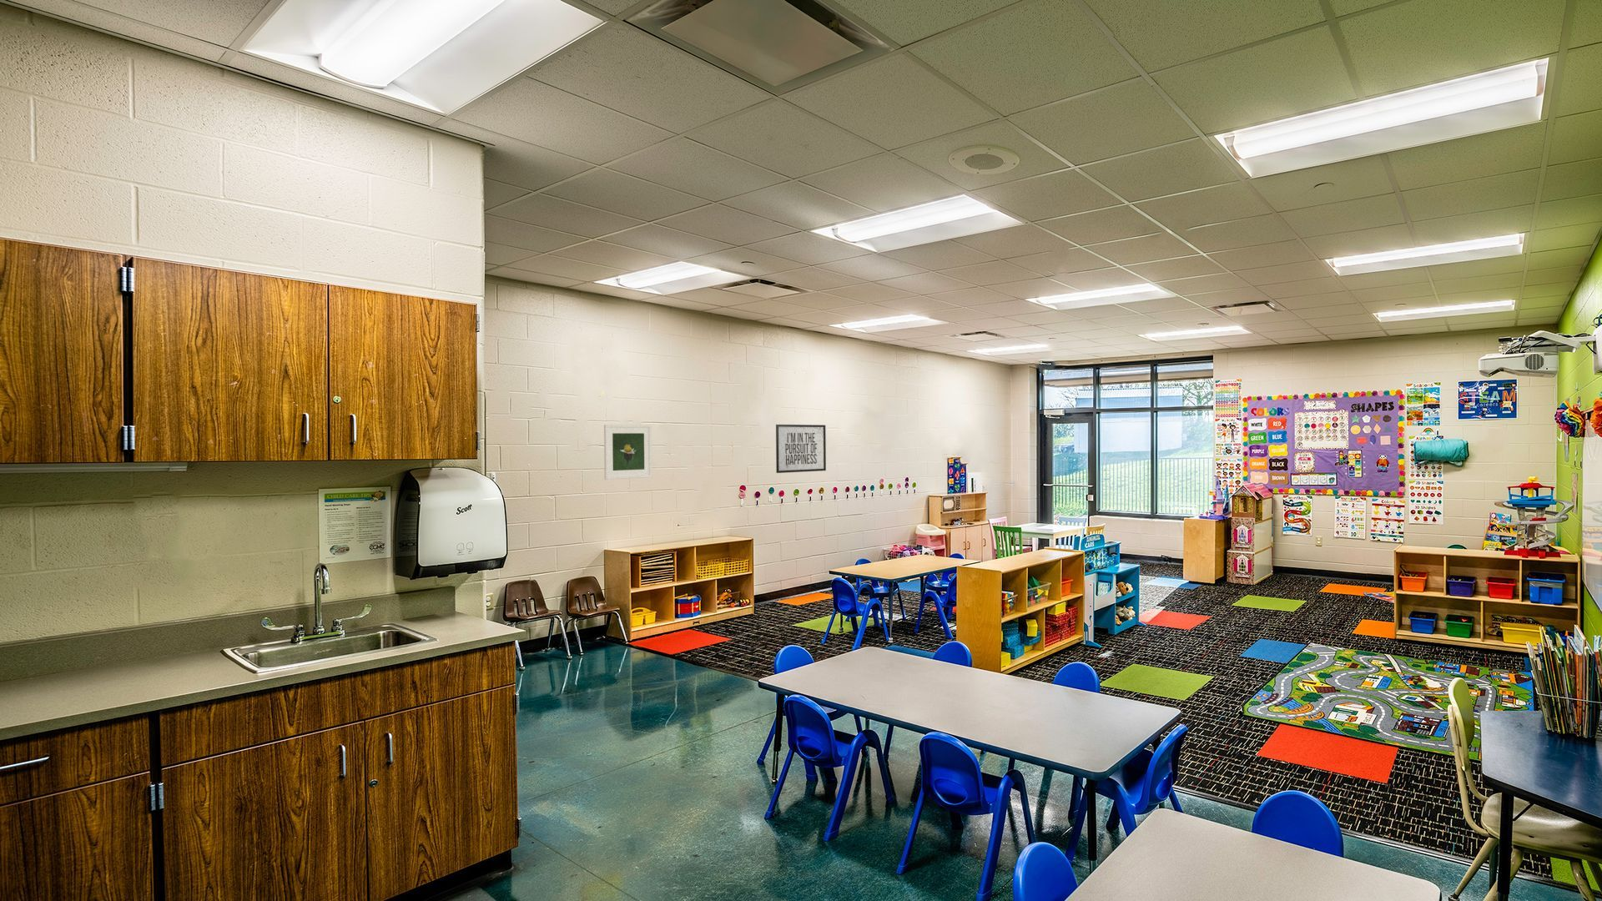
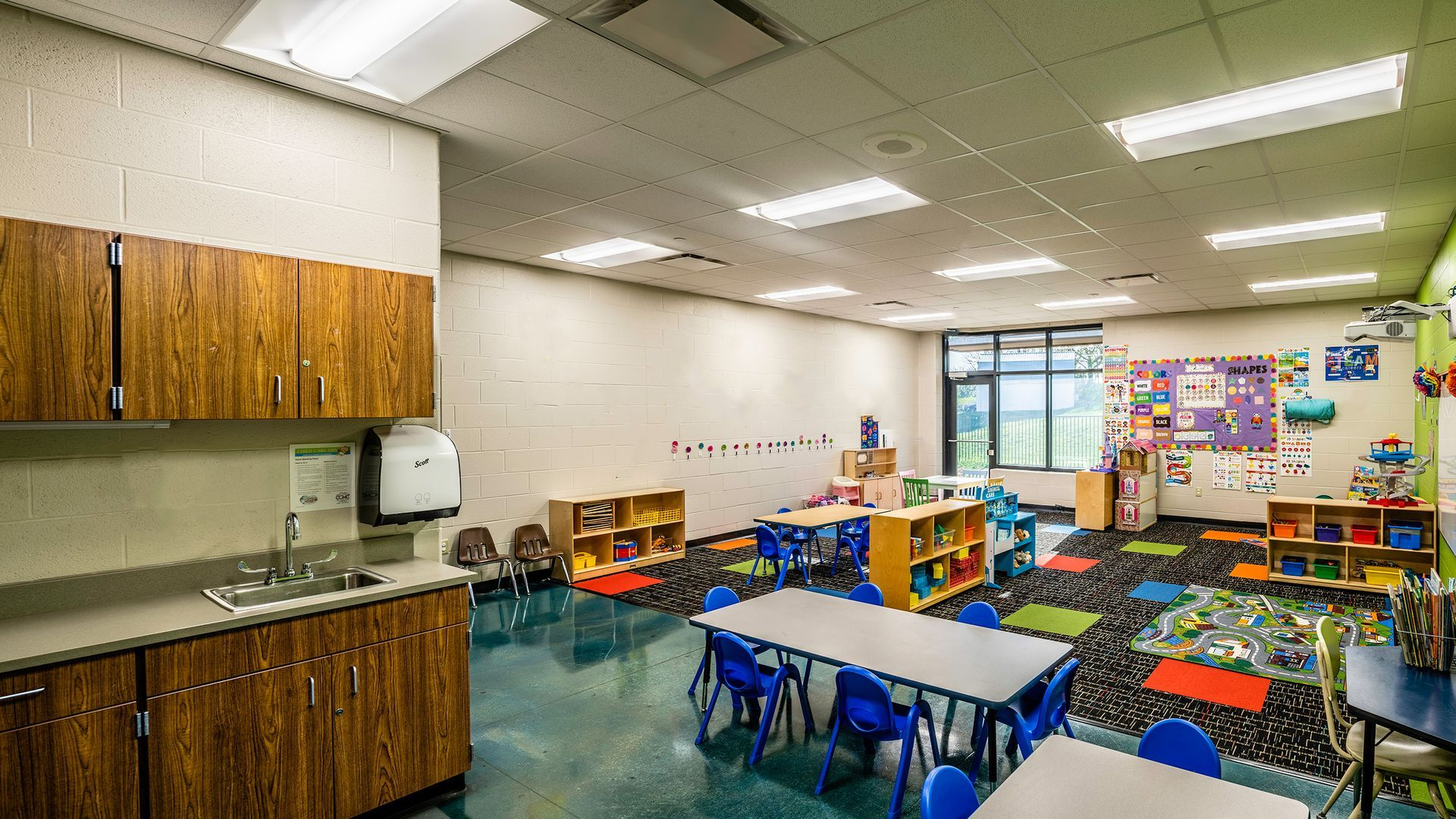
- mirror [775,424,827,474]
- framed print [603,424,652,481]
